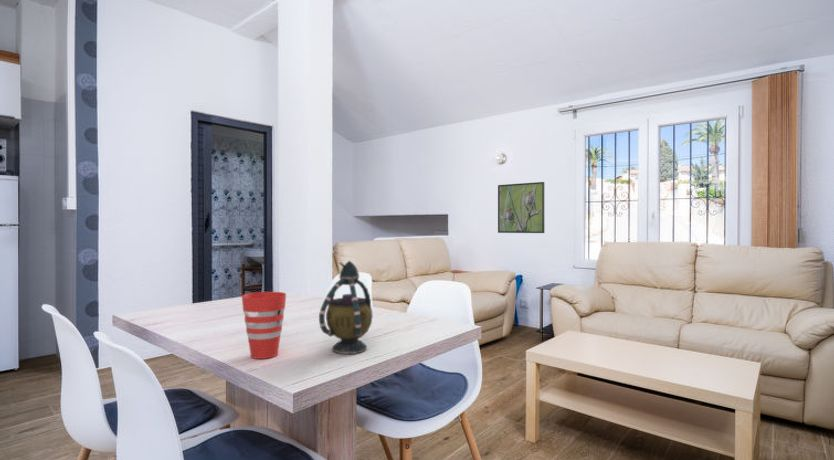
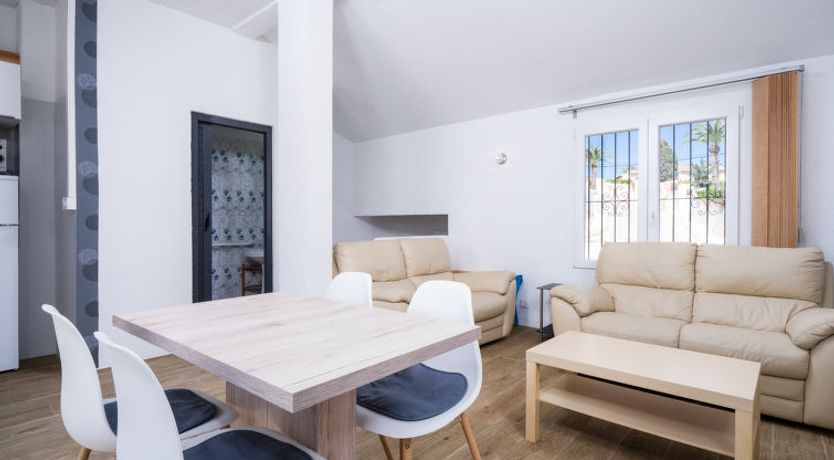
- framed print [497,181,546,234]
- teapot [318,260,374,355]
- cup [241,291,287,360]
